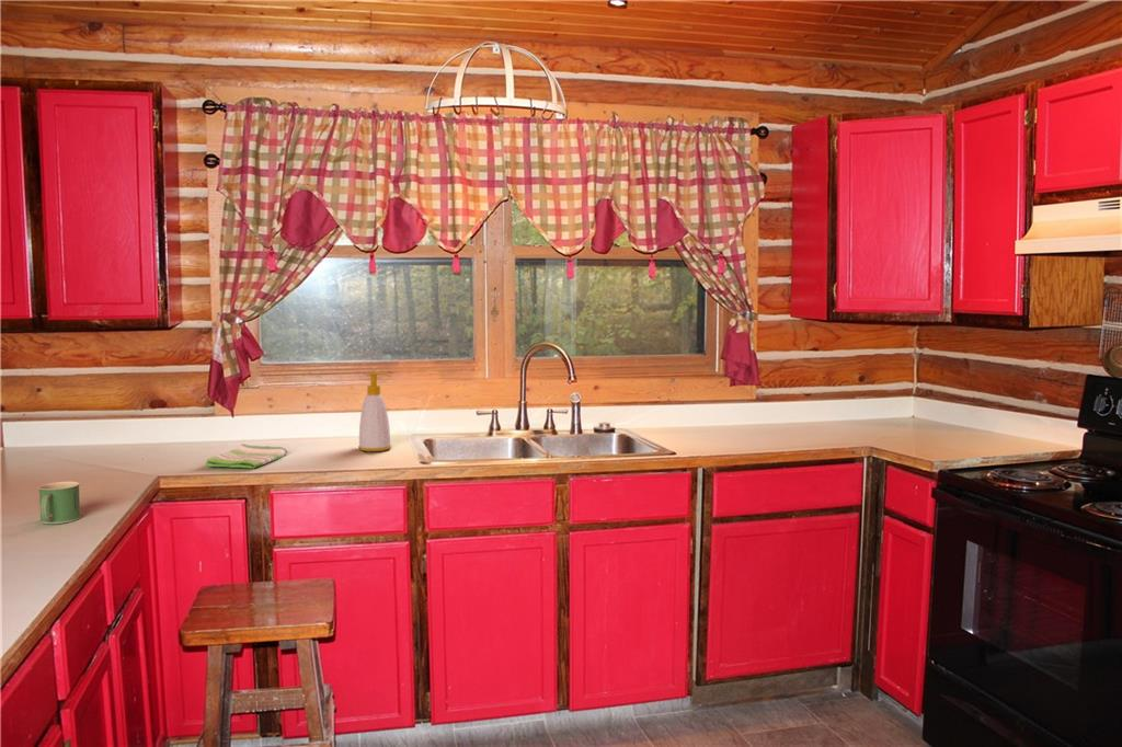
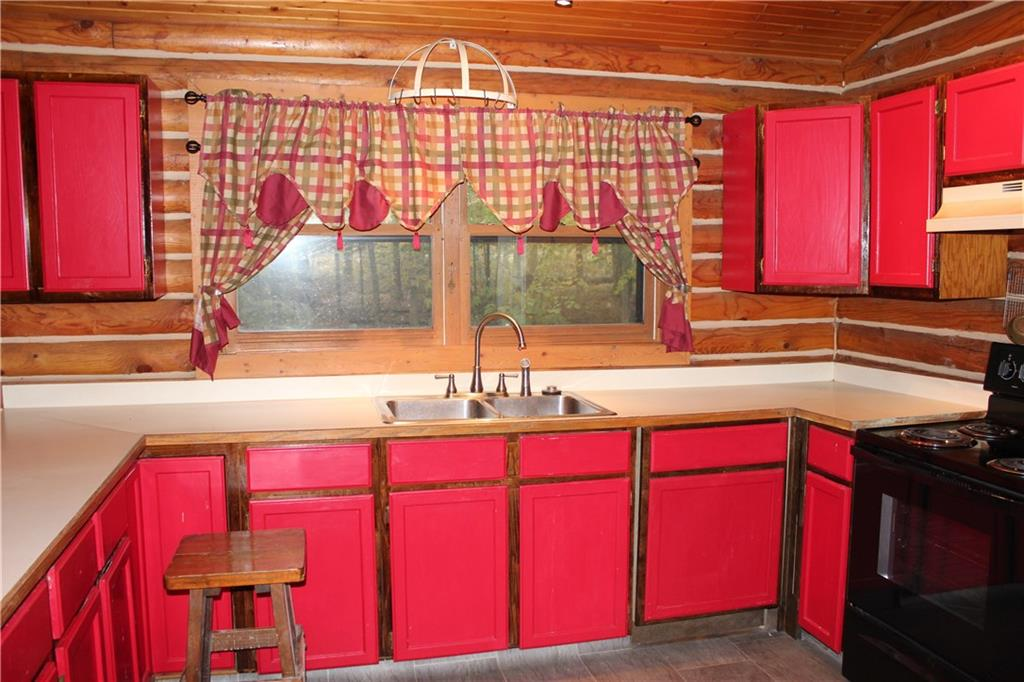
- dish towel [204,443,288,470]
- mug [37,481,82,525]
- soap bottle [357,371,392,452]
